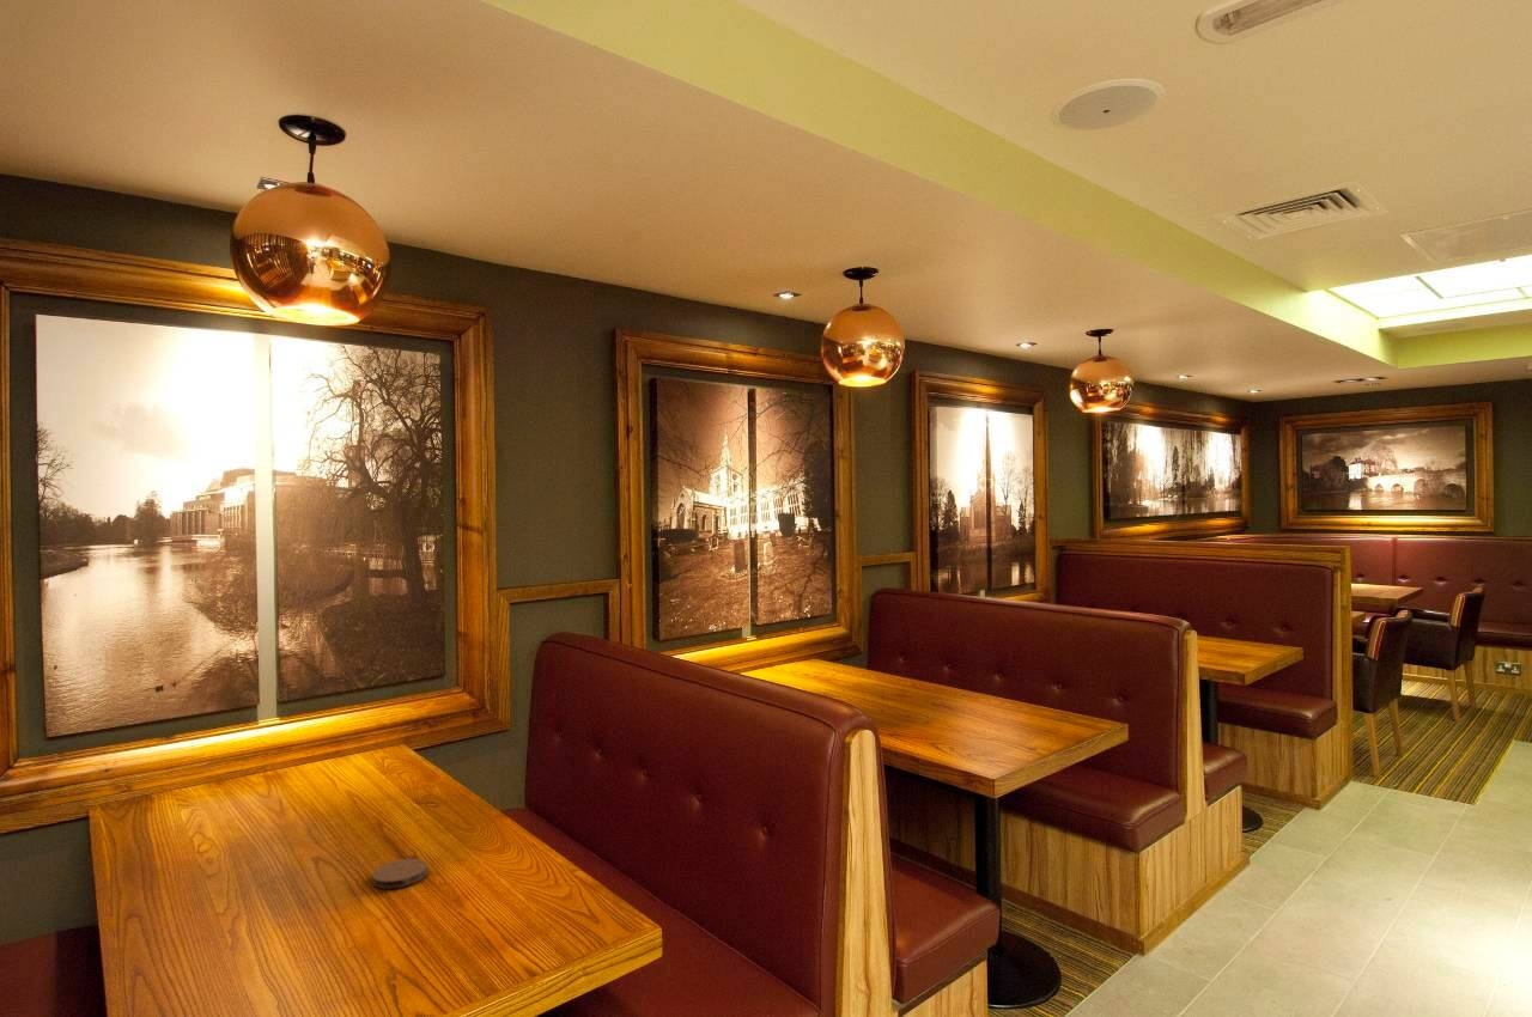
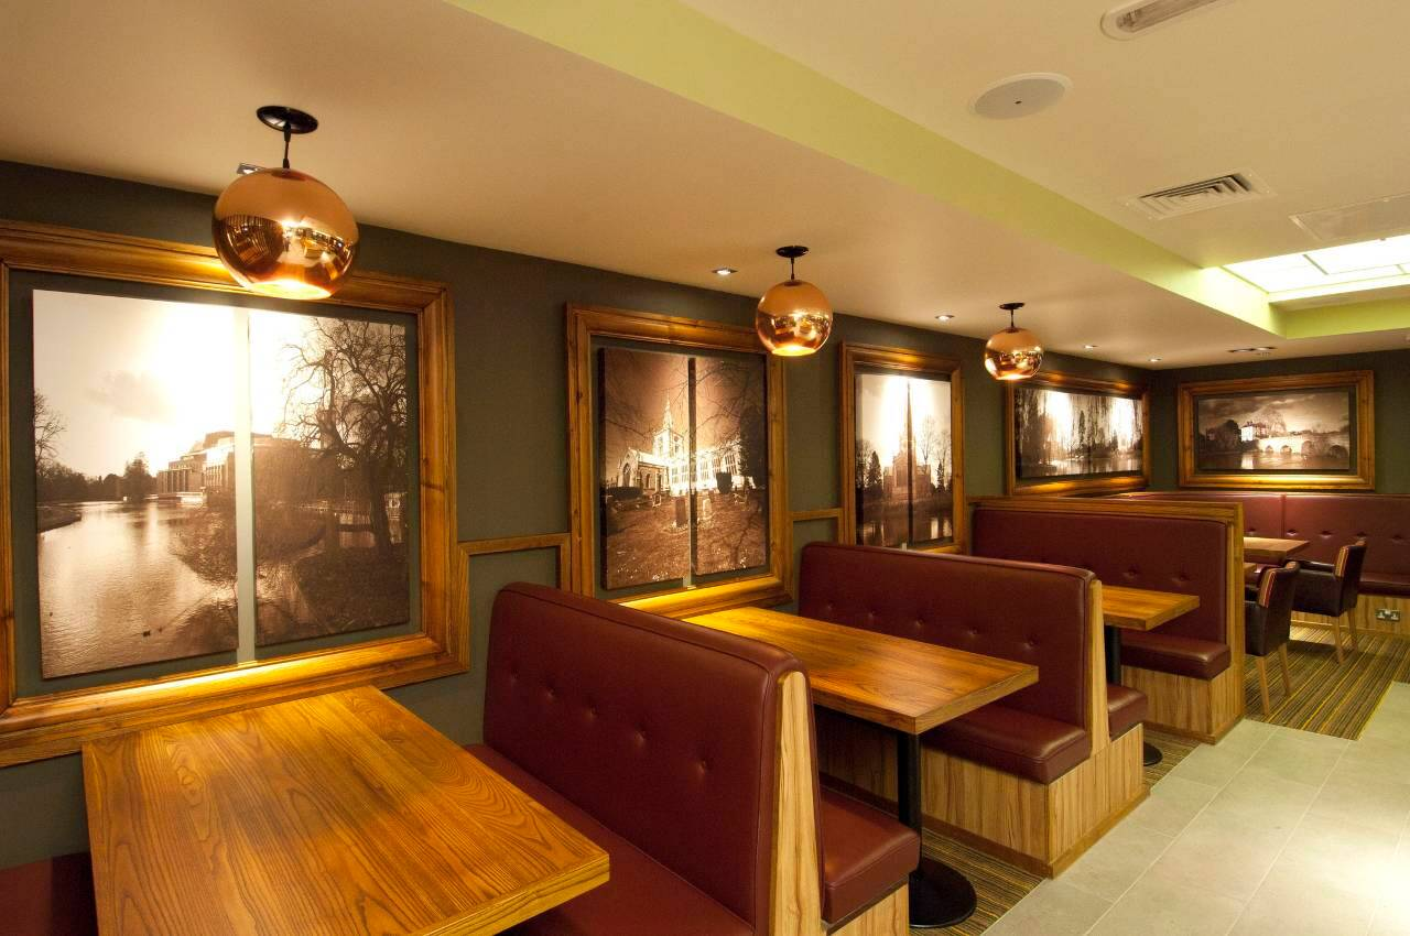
- coaster [371,858,428,889]
